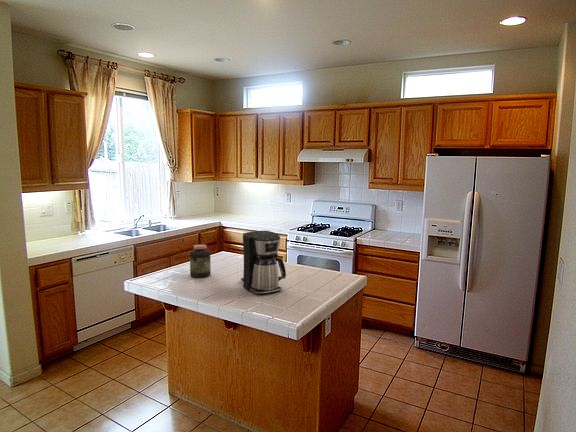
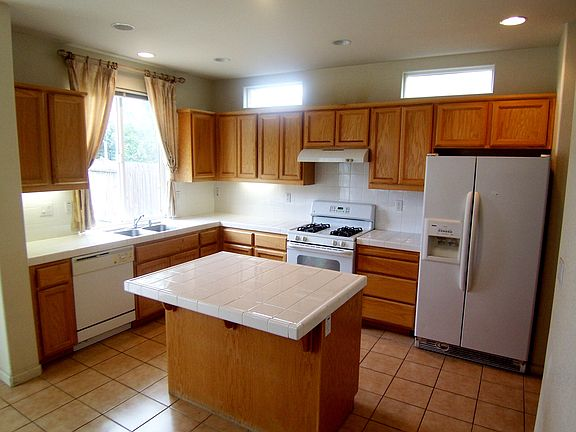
- jar [189,243,212,279]
- coffee maker [240,230,287,295]
